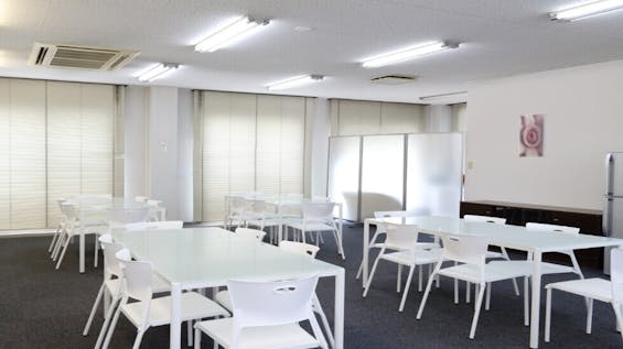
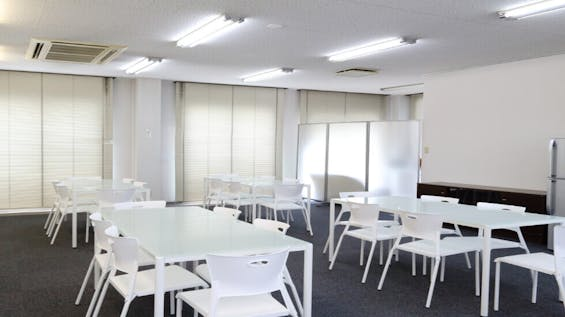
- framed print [518,112,547,159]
